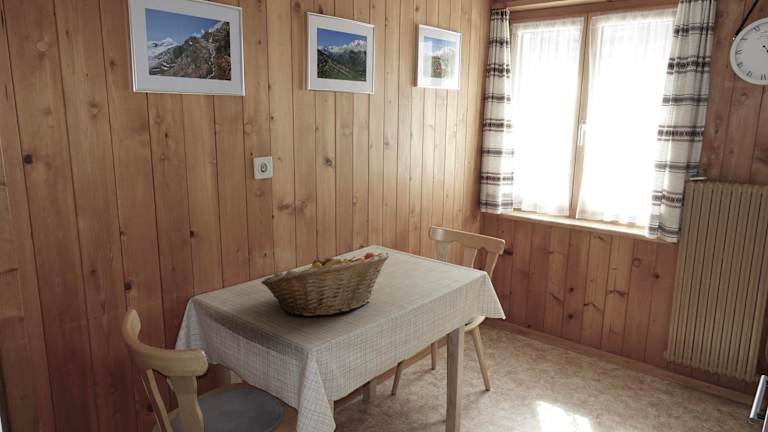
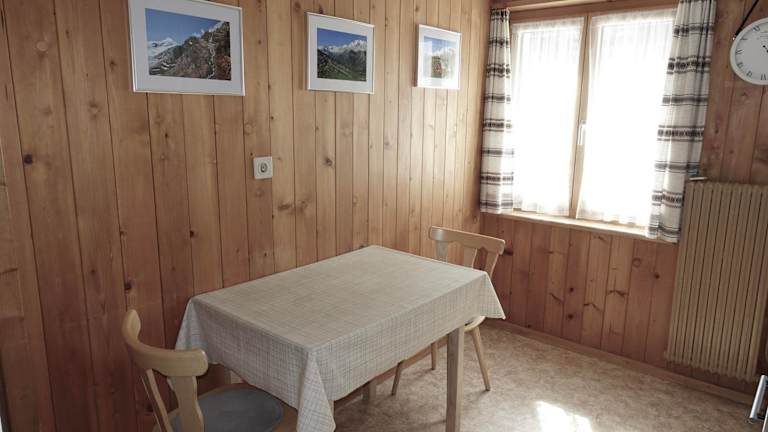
- fruit basket [260,251,391,317]
